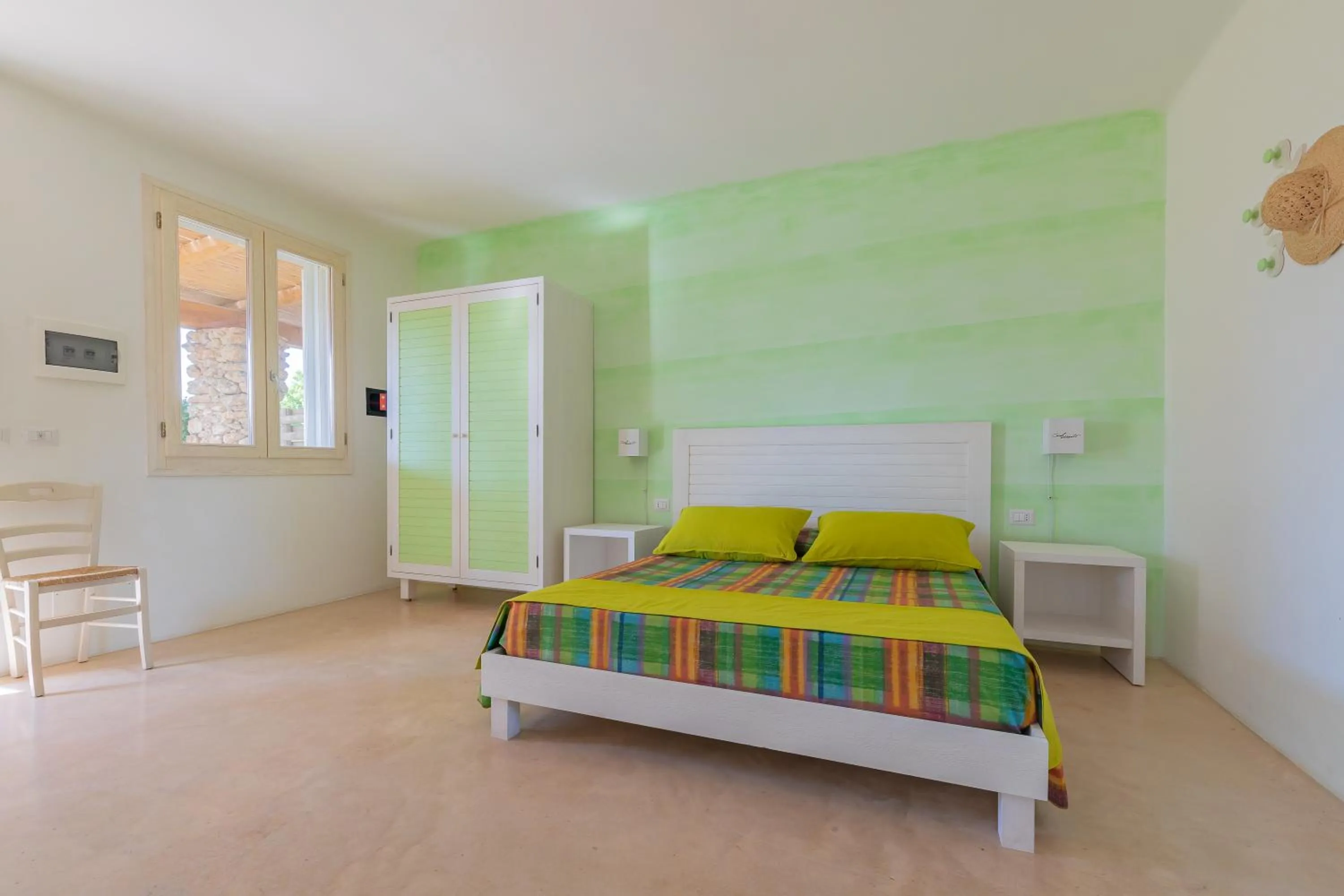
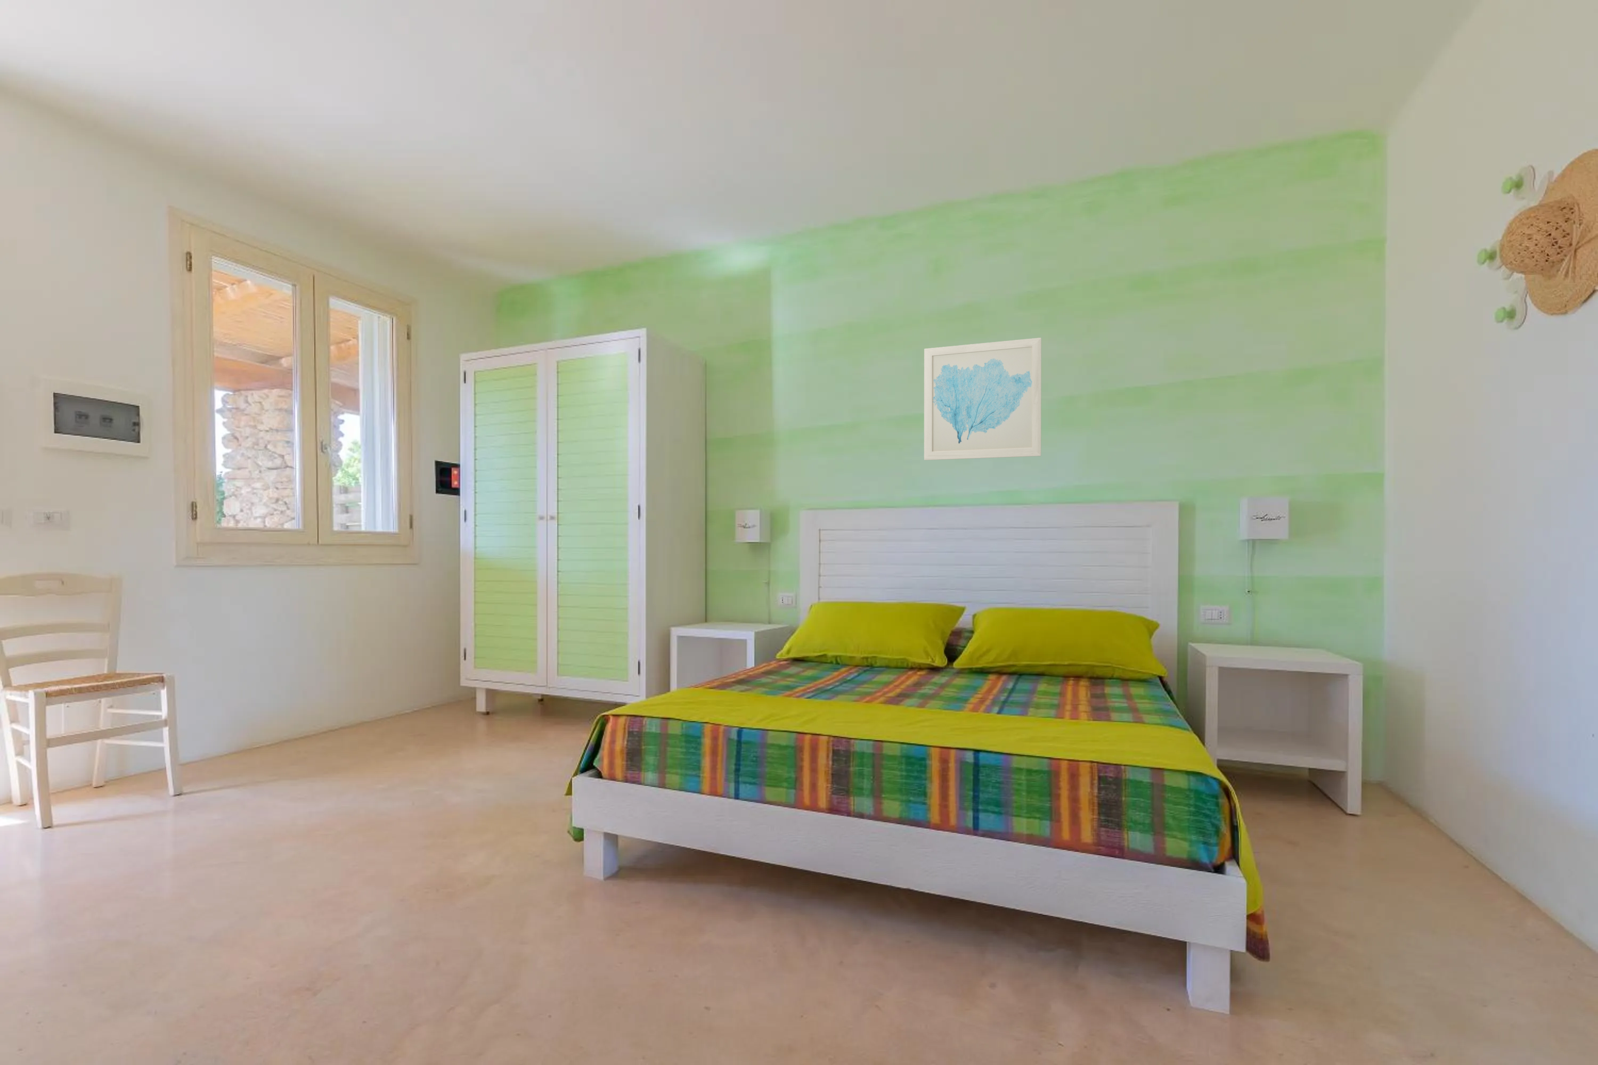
+ wall art [924,338,1042,461]
